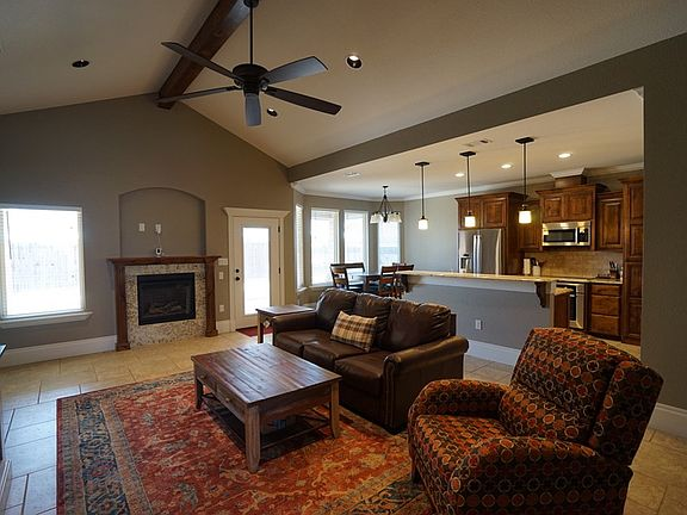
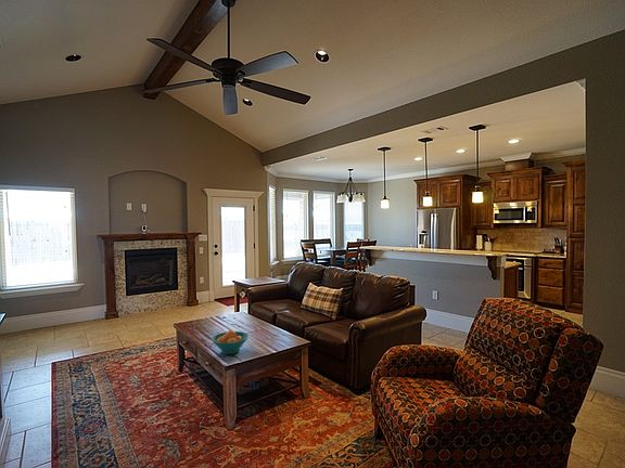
+ fruit bowl [211,329,250,355]
